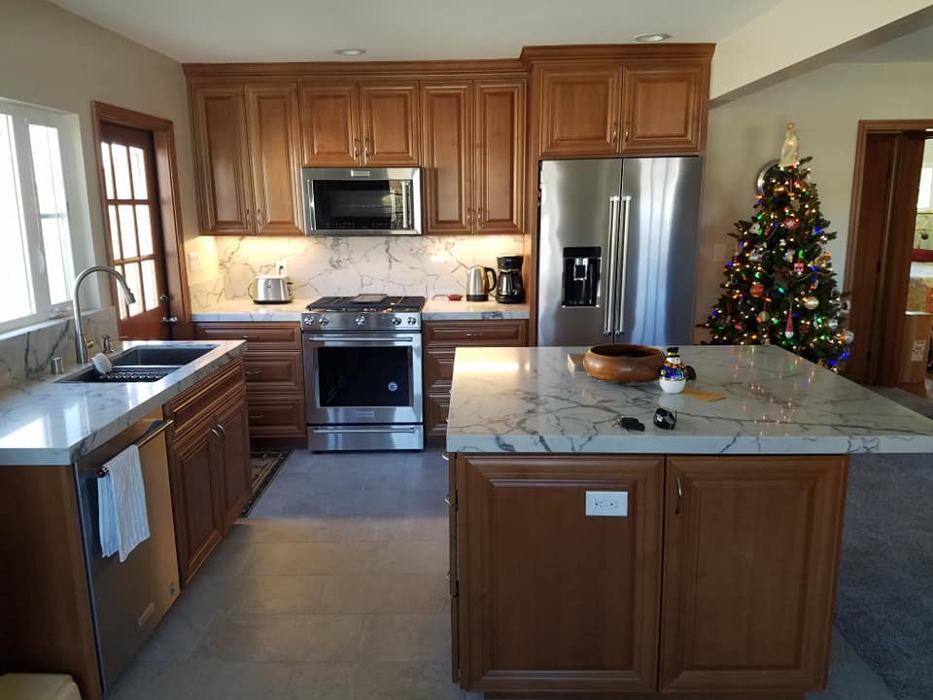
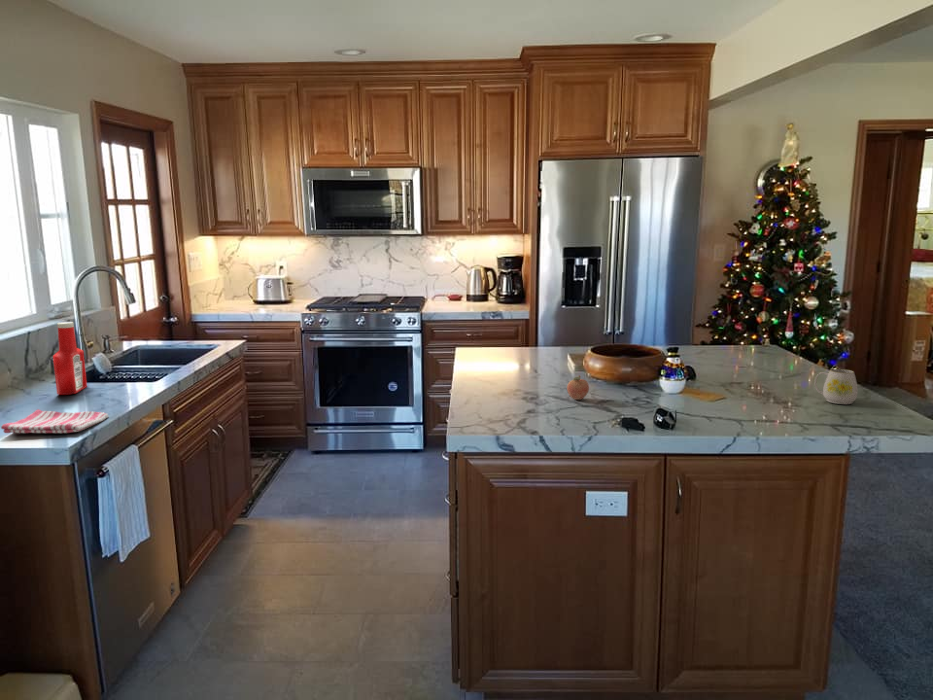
+ dish towel [0,408,110,434]
+ soap bottle [52,321,88,396]
+ fruit [566,374,590,401]
+ mug [814,368,859,405]
